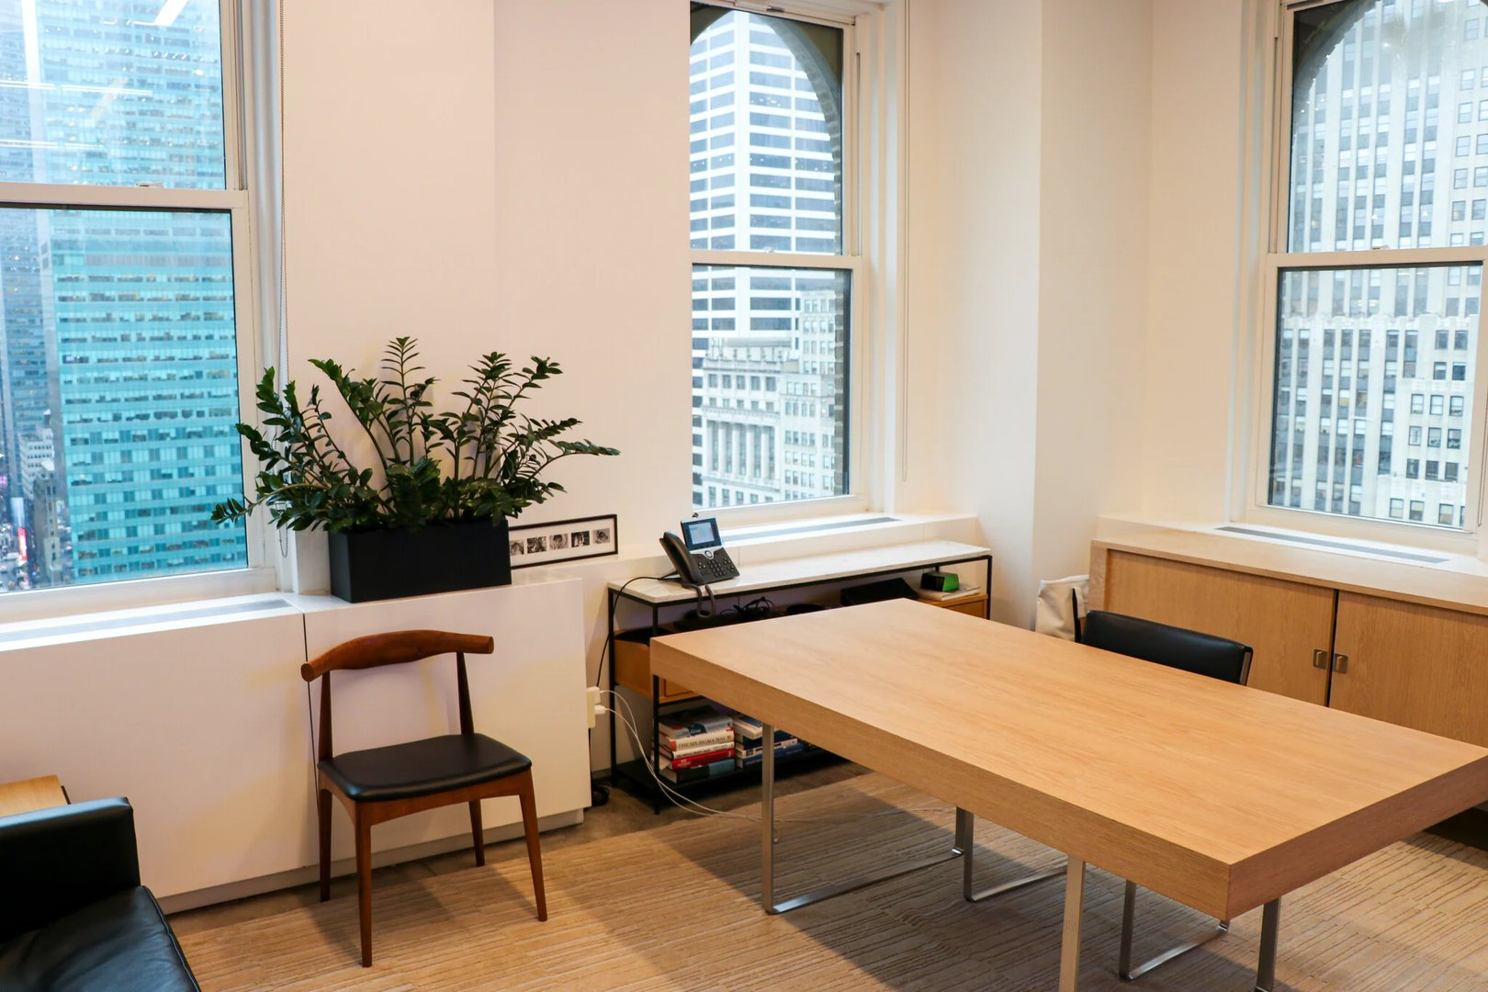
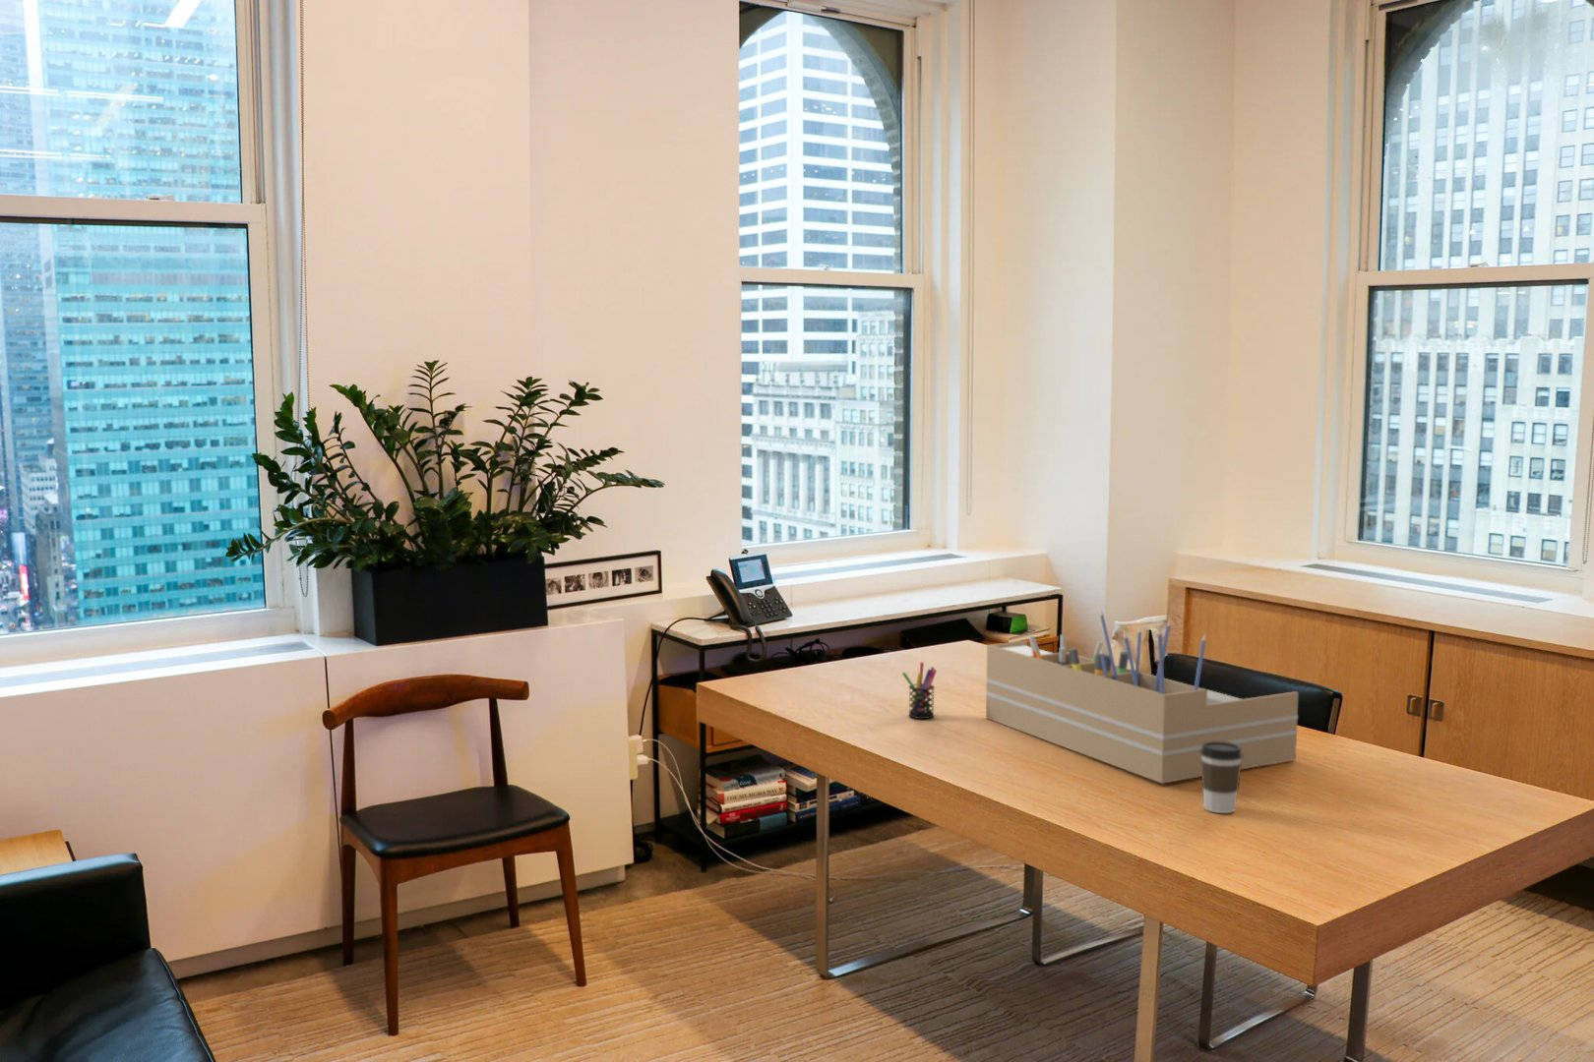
+ coffee cup [1200,742,1243,814]
+ pen holder [901,661,938,719]
+ desk organizer [984,608,1300,785]
